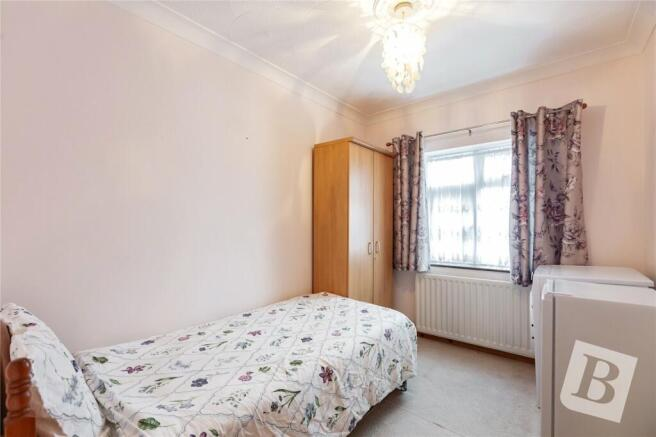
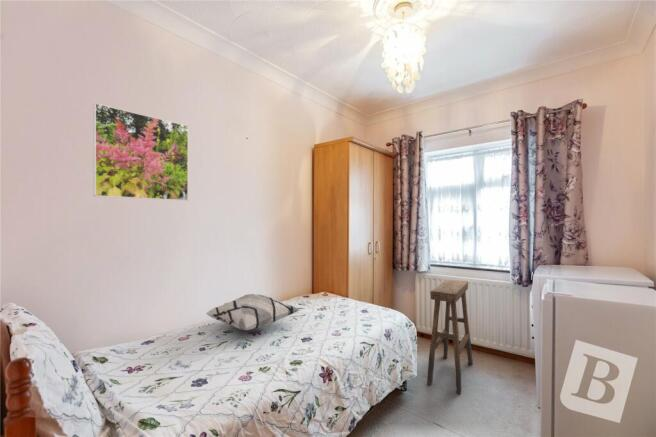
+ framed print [92,102,189,202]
+ stool [426,279,474,395]
+ decorative pillow [205,293,301,331]
